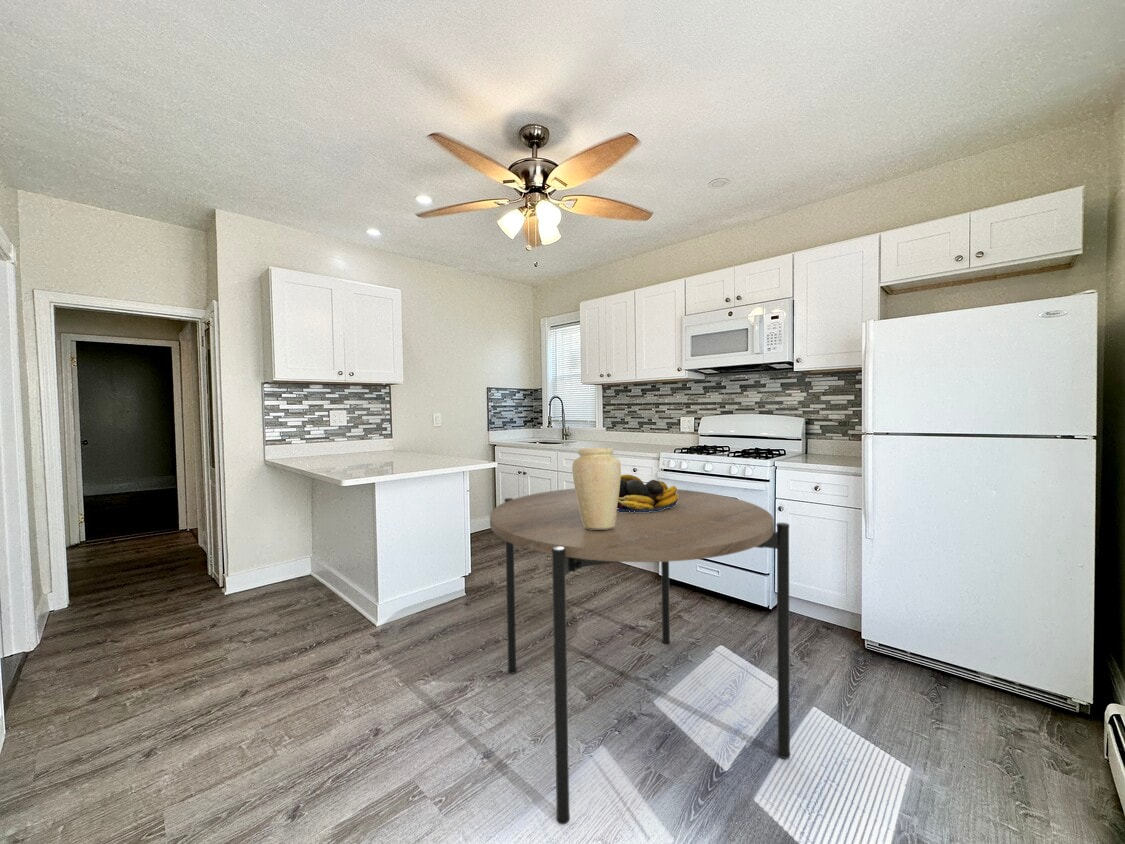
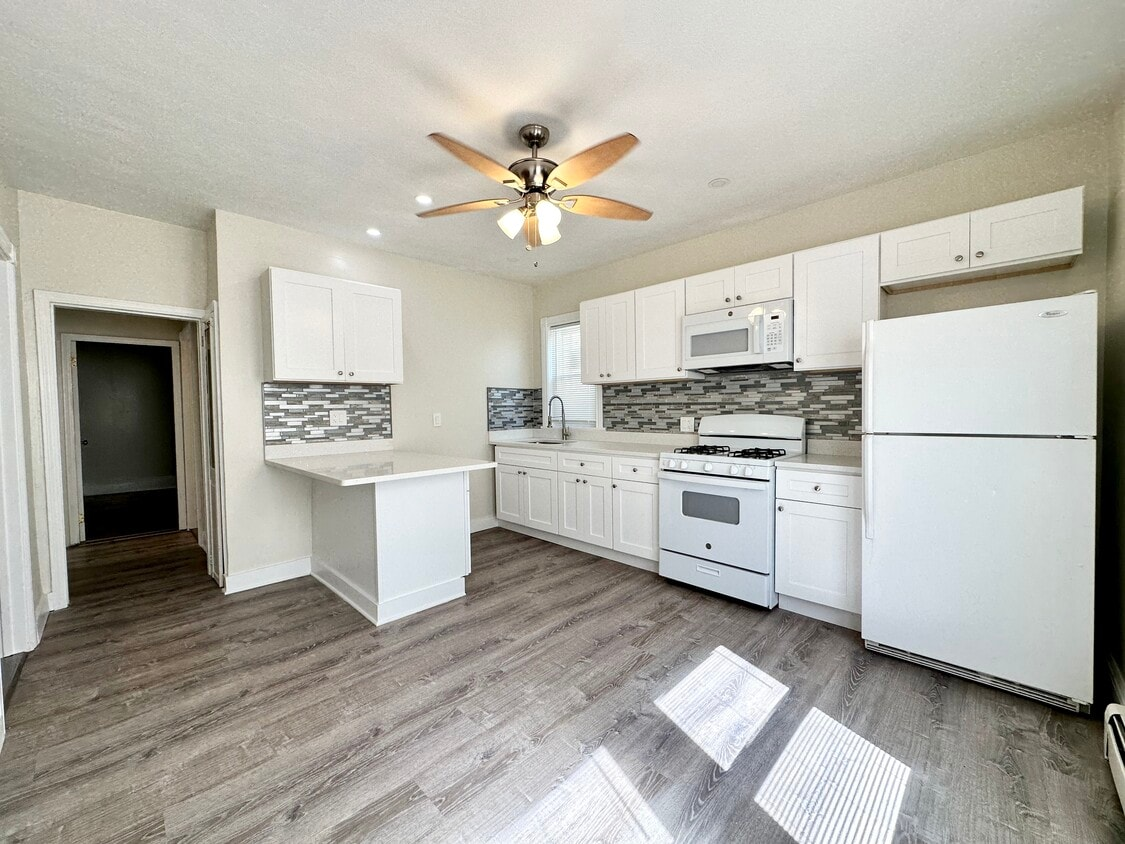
- vase [571,447,622,529]
- fruit bowl [617,474,678,512]
- dining table [489,488,791,825]
